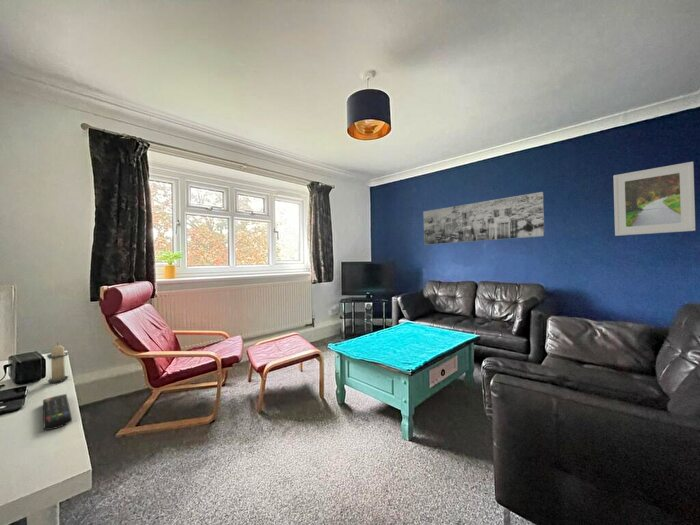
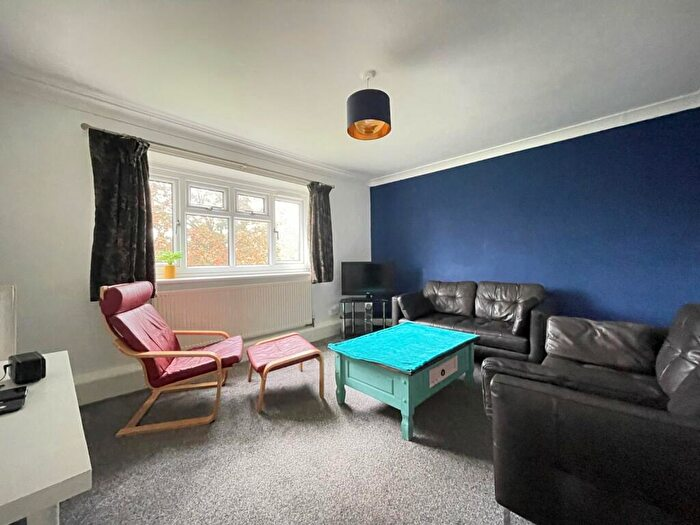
- wall art [422,191,545,246]
- candle [46,342,70,384]
- remote control [42,393,73,431]
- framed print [612,161,696,237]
